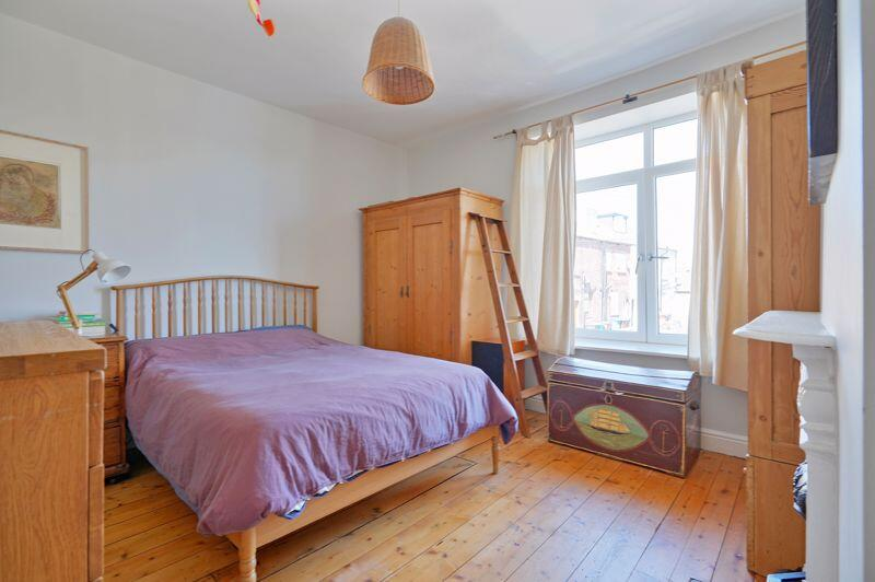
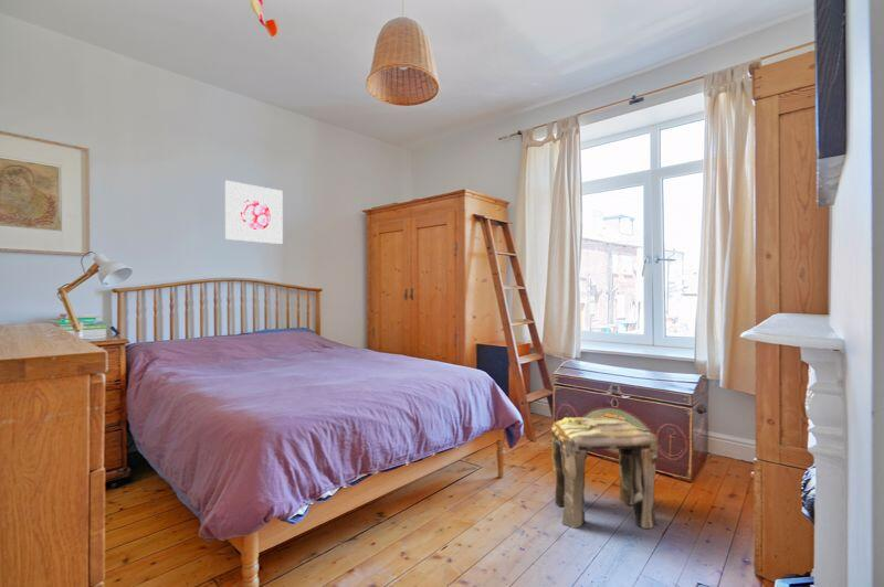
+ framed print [224,180,284,245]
+ stool [549,416,660,530]
